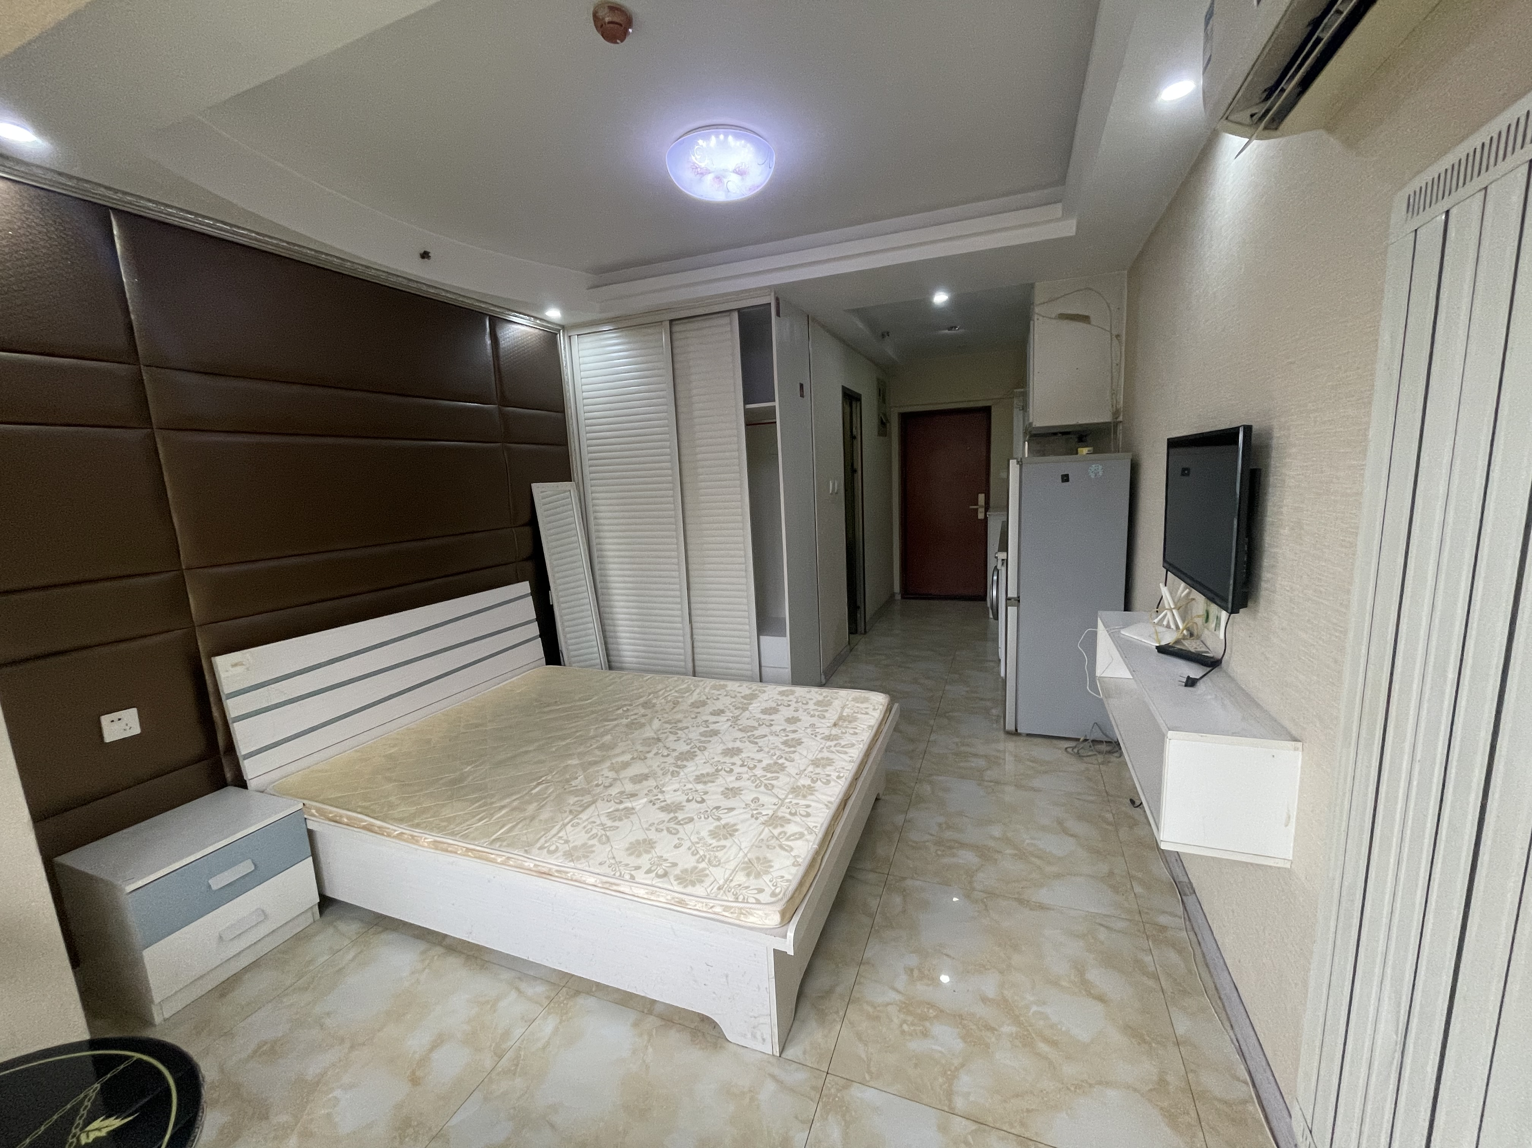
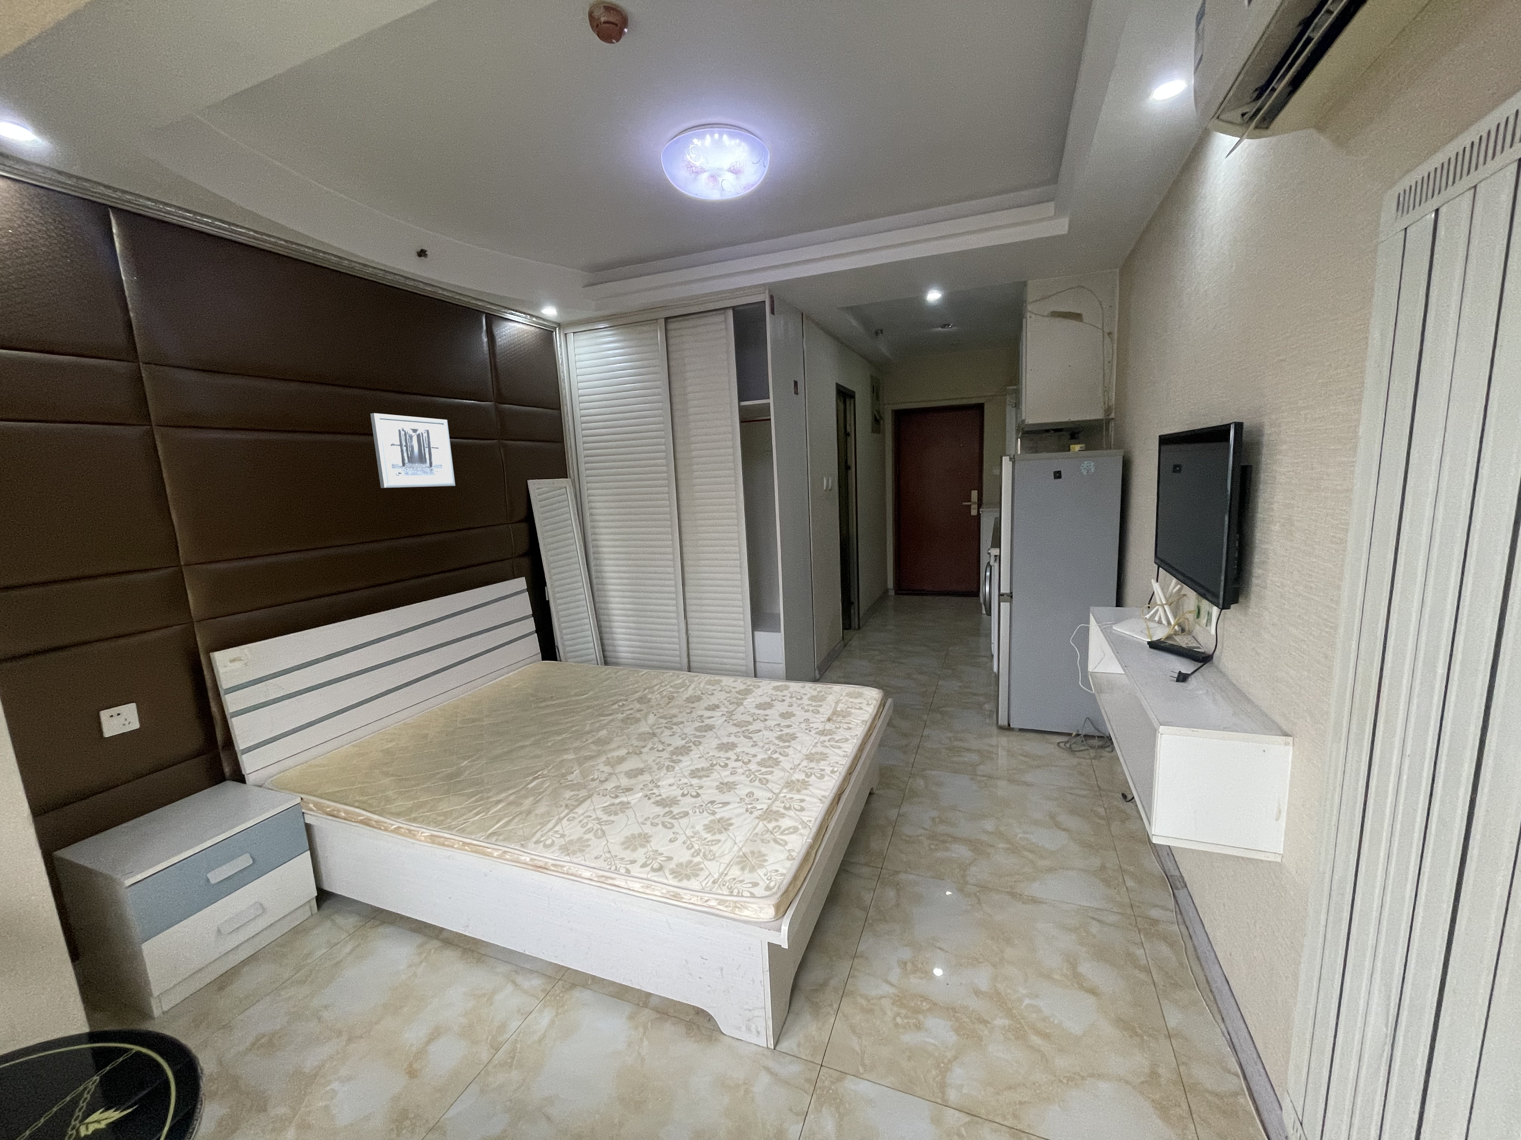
+ wall art [370,413,455,489]
